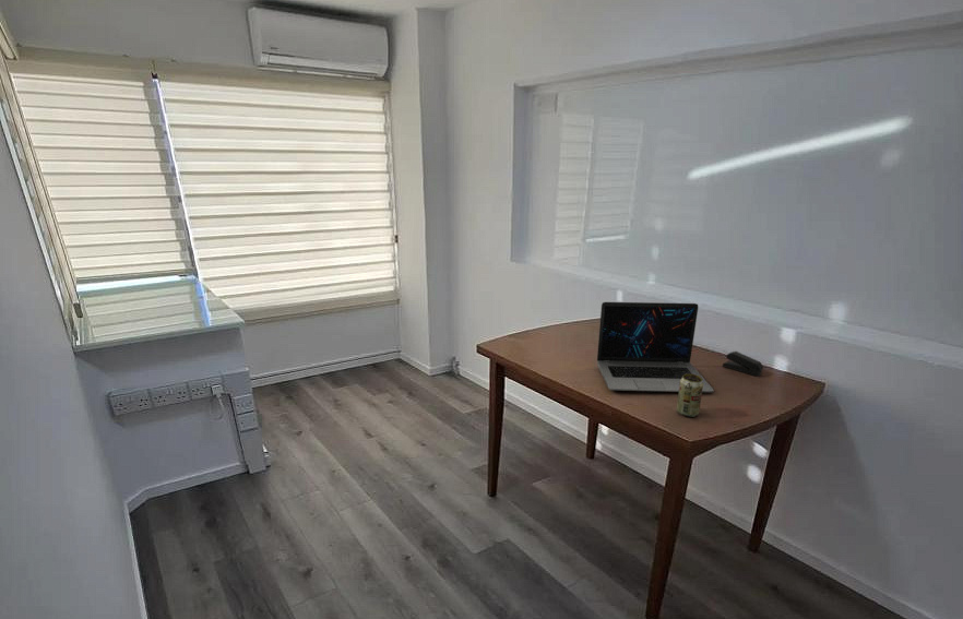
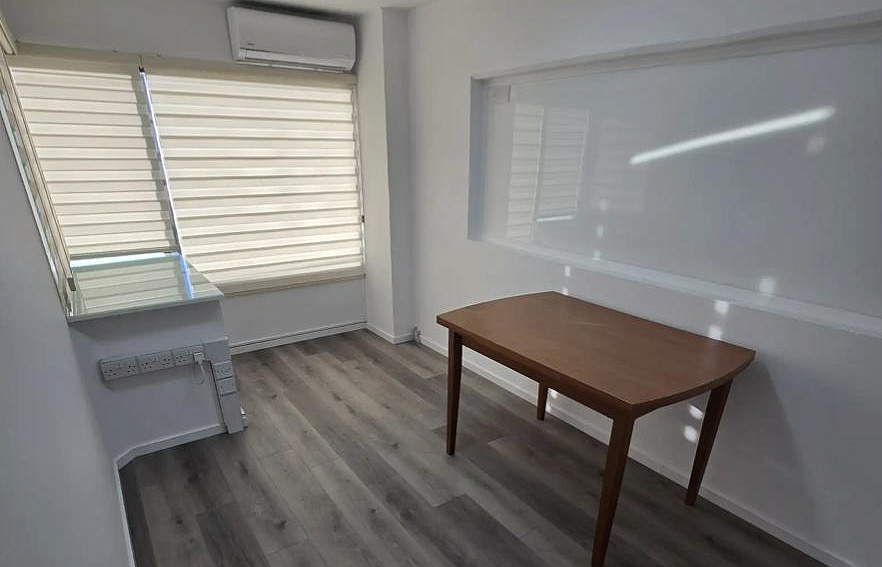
- laptop [596,301,715,393]
- stapler [722,350,764,378]
- beverage can [676,374,703,418]
